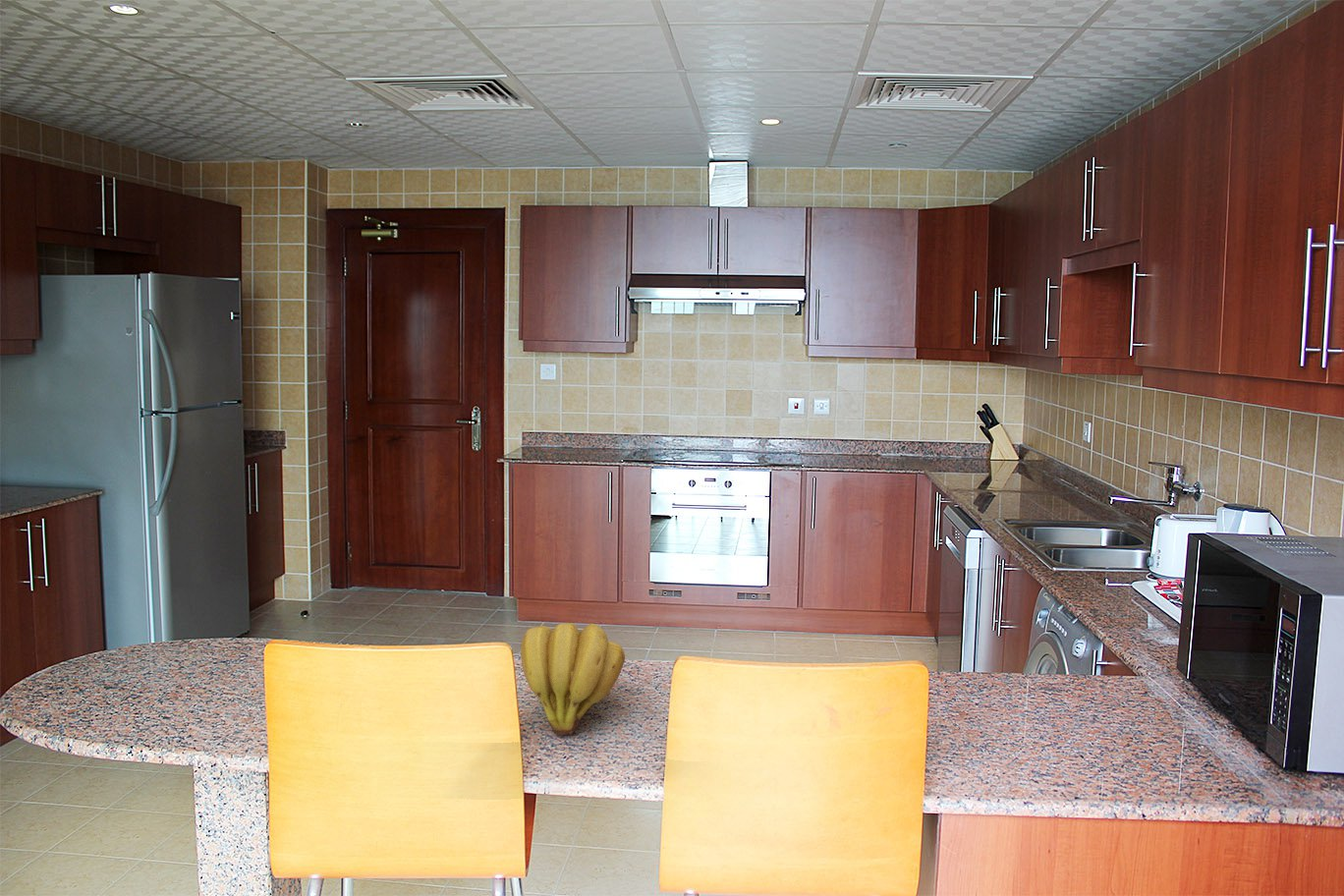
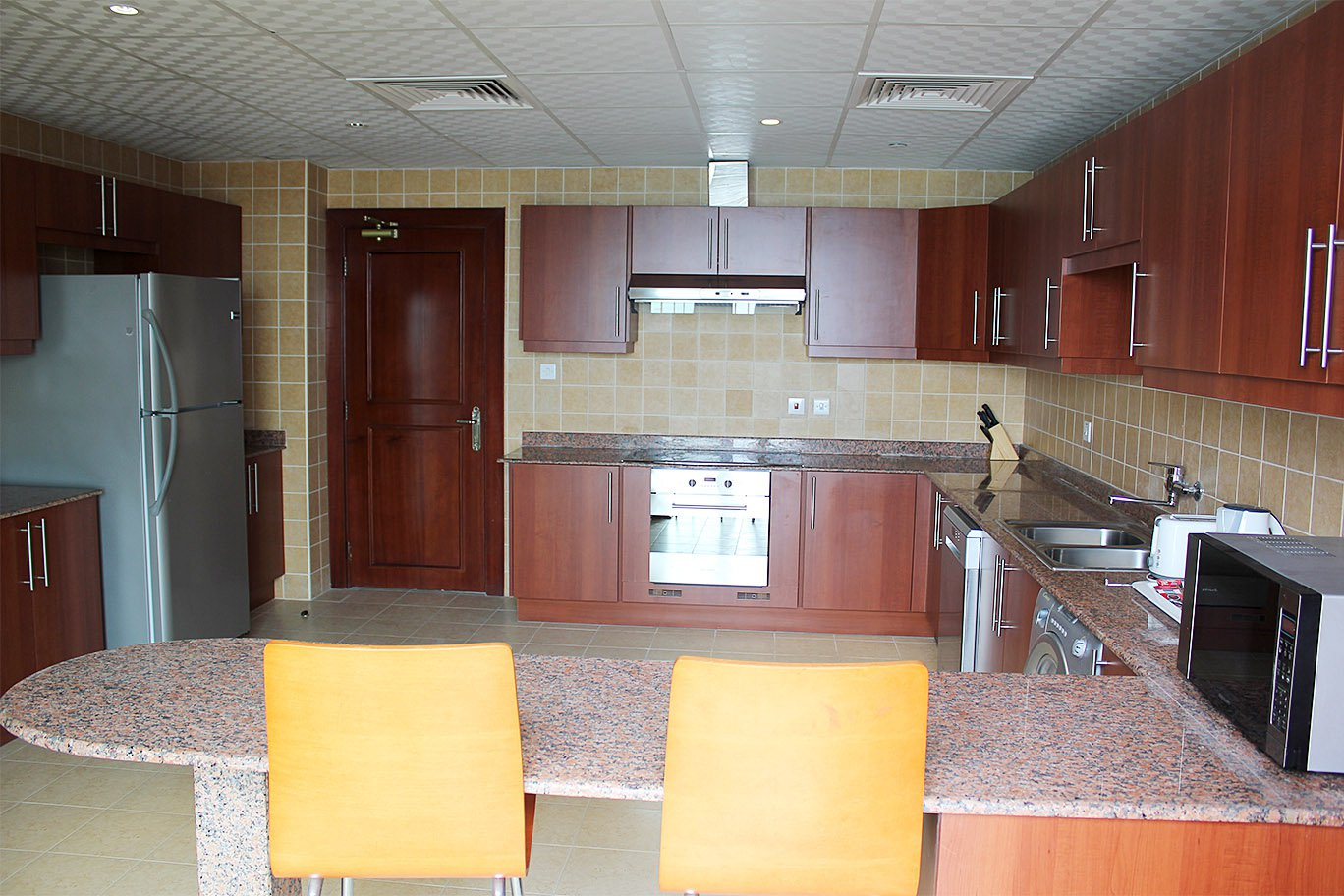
- banana bunch [520,622,626,737]
